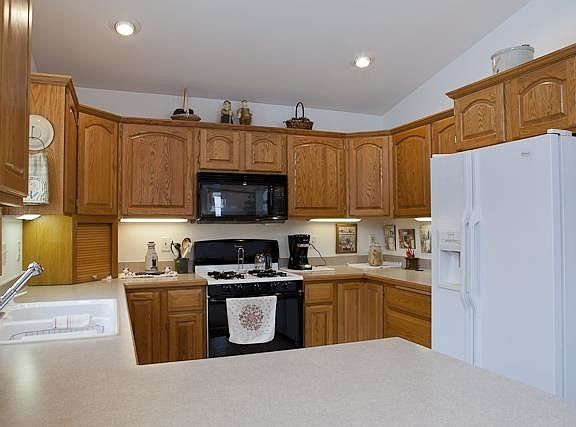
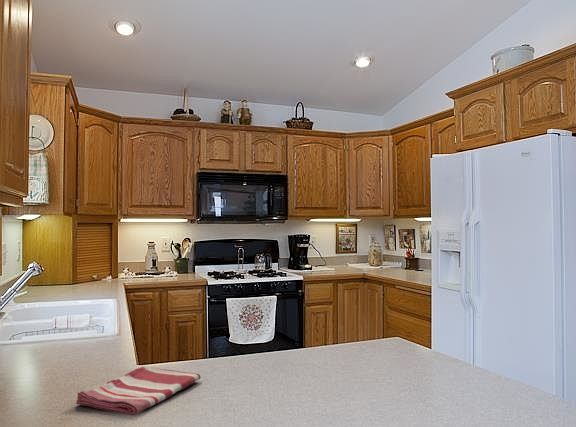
+ dish towel [75,365,202,416]
